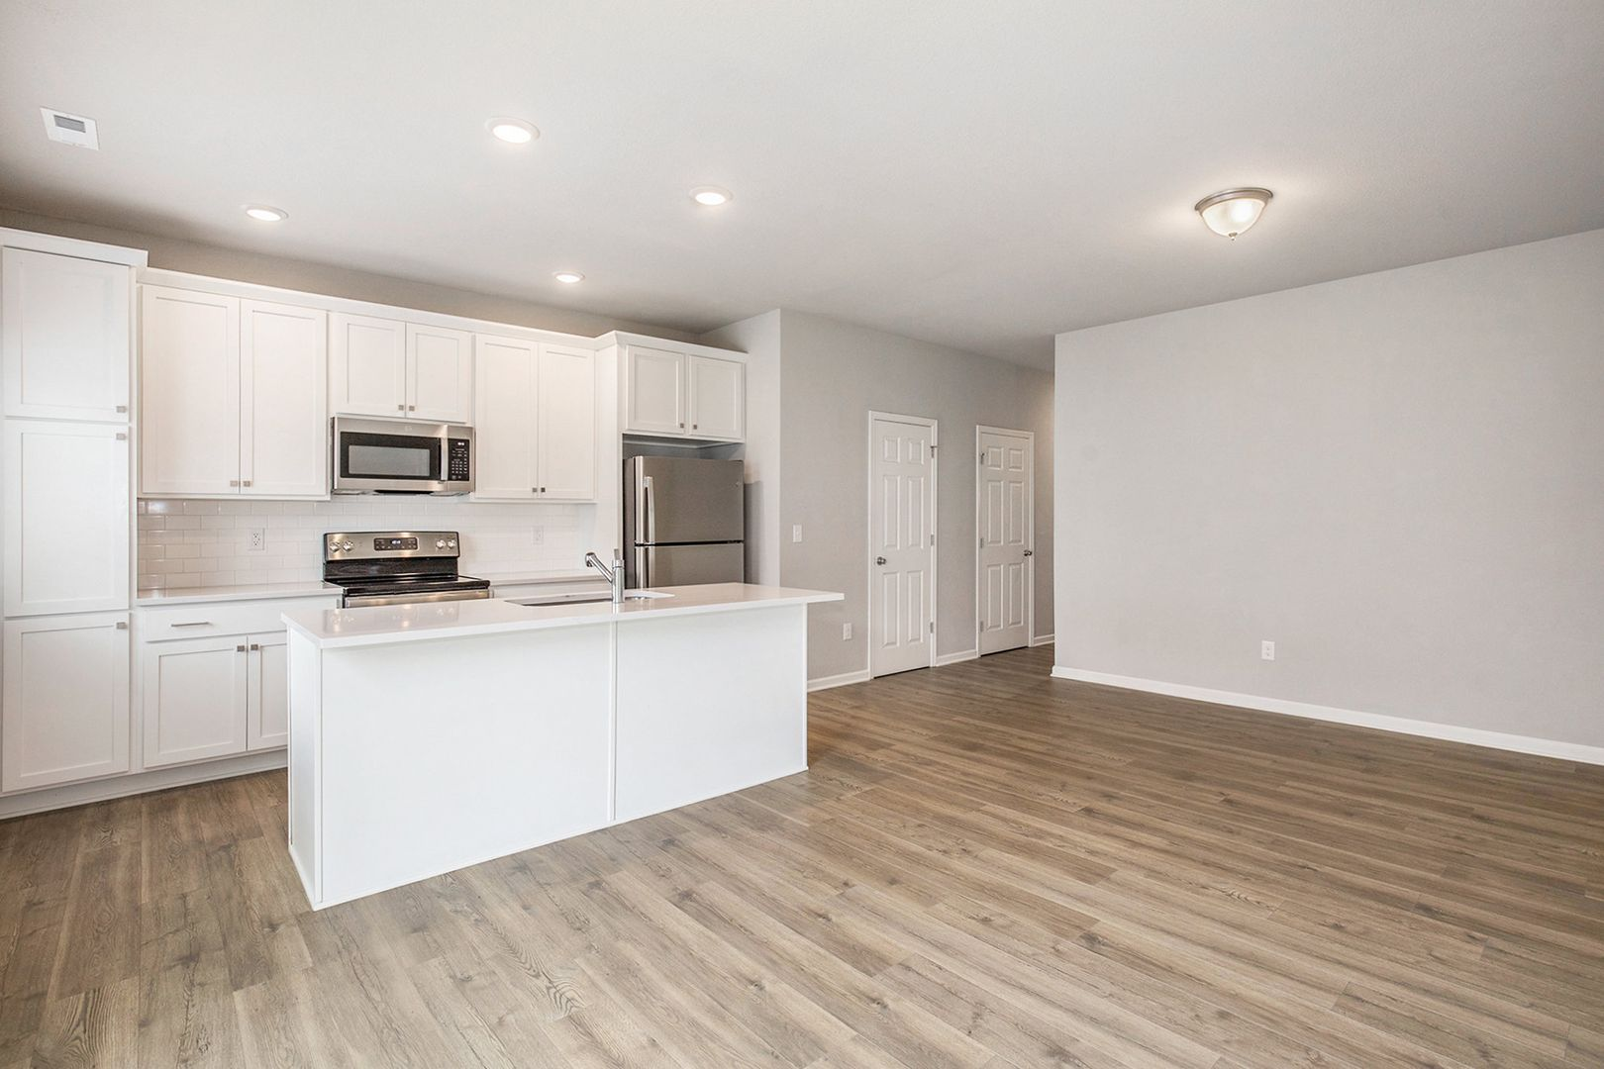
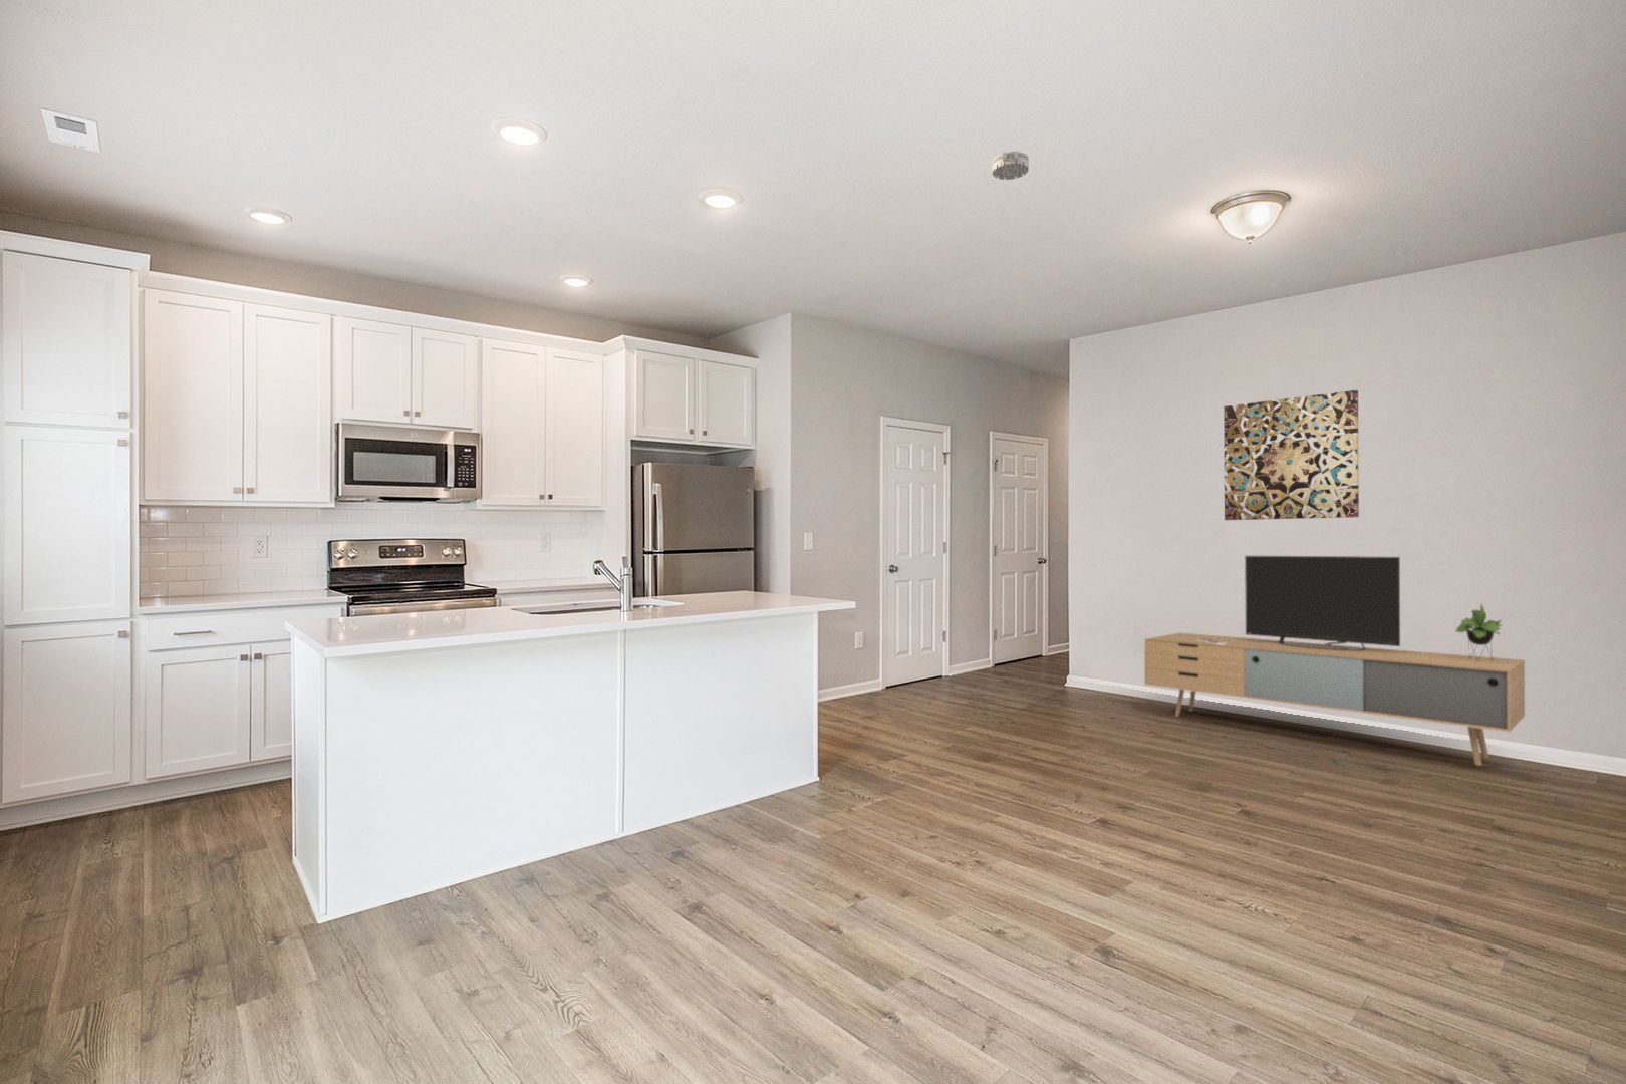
+ smoke detector [991,150,1030,180]
+ wall art [1222,390,1360,521]
+ media console [1143,555,1526,767]
